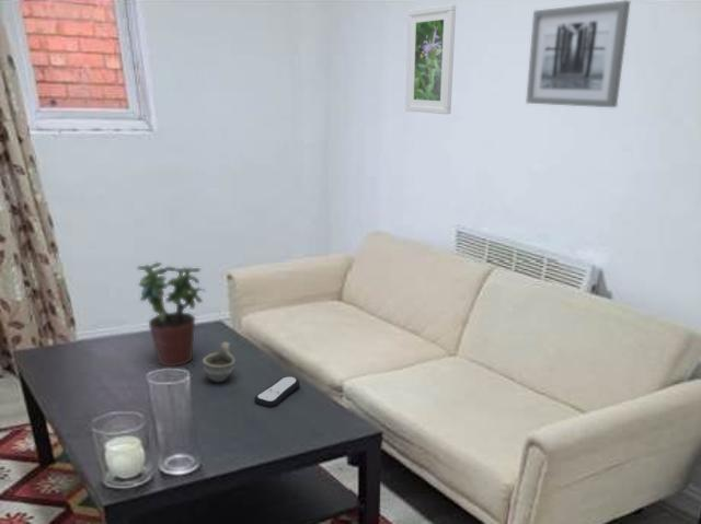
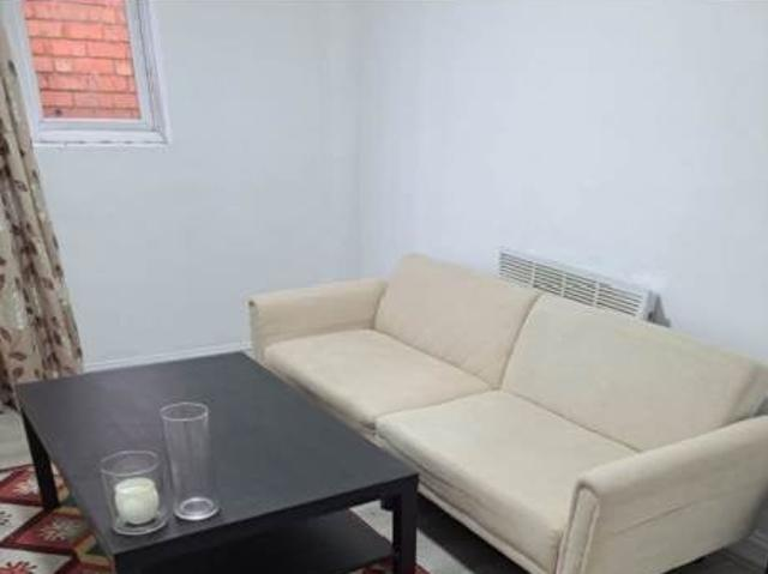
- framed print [404,3,457,115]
- potted plant [136,261,207,368]
- wall art [525,0,631,108]
- remote control [253,375,301,408]
- cup [202,341,235,384]
